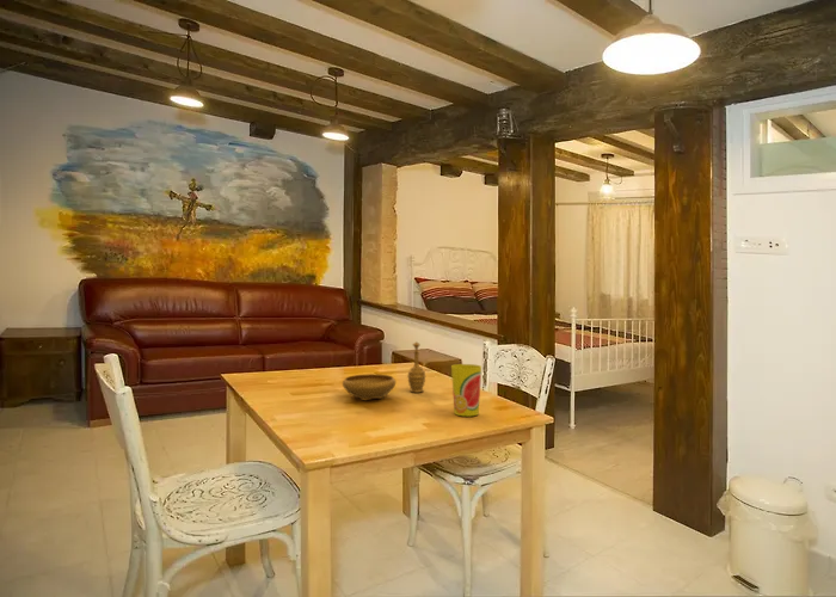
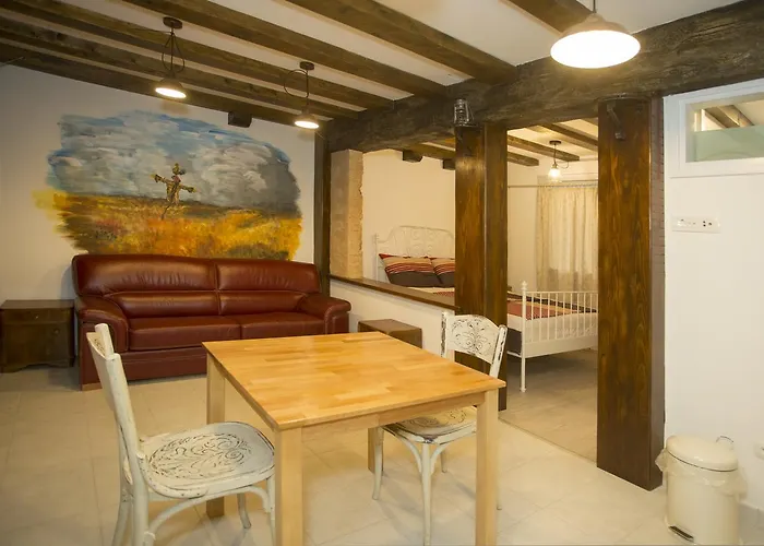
- decorative bowl [342,340,426,401]
- cup [450,363,482,417]
